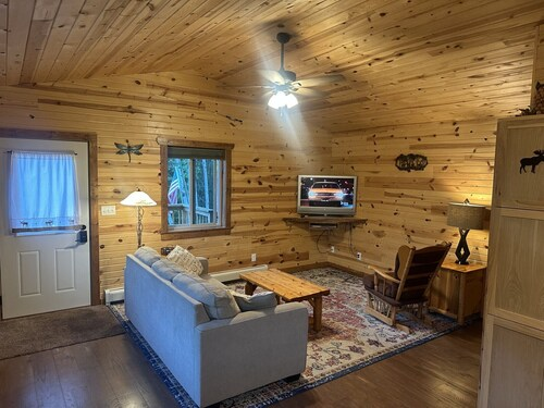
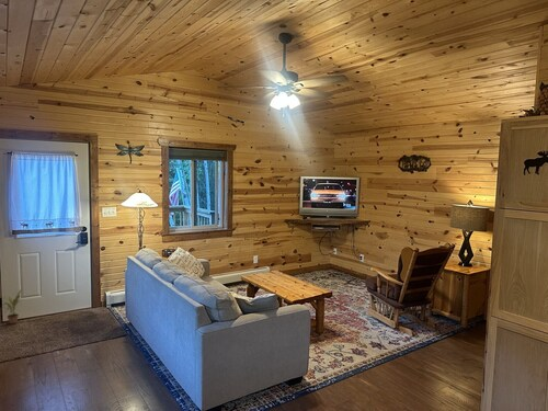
+ potted plant [0,288,25,326]
